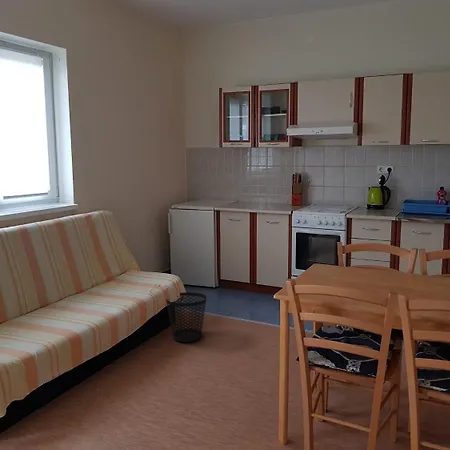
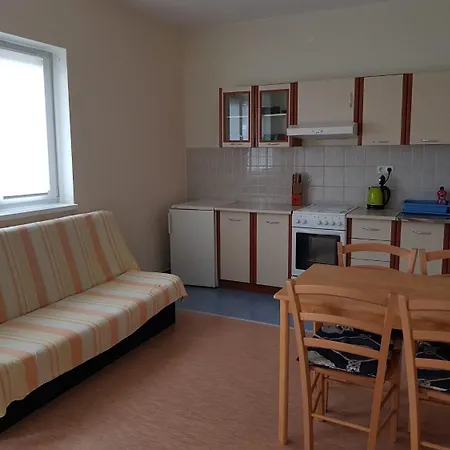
- wastebasket [165,291,207,343]
